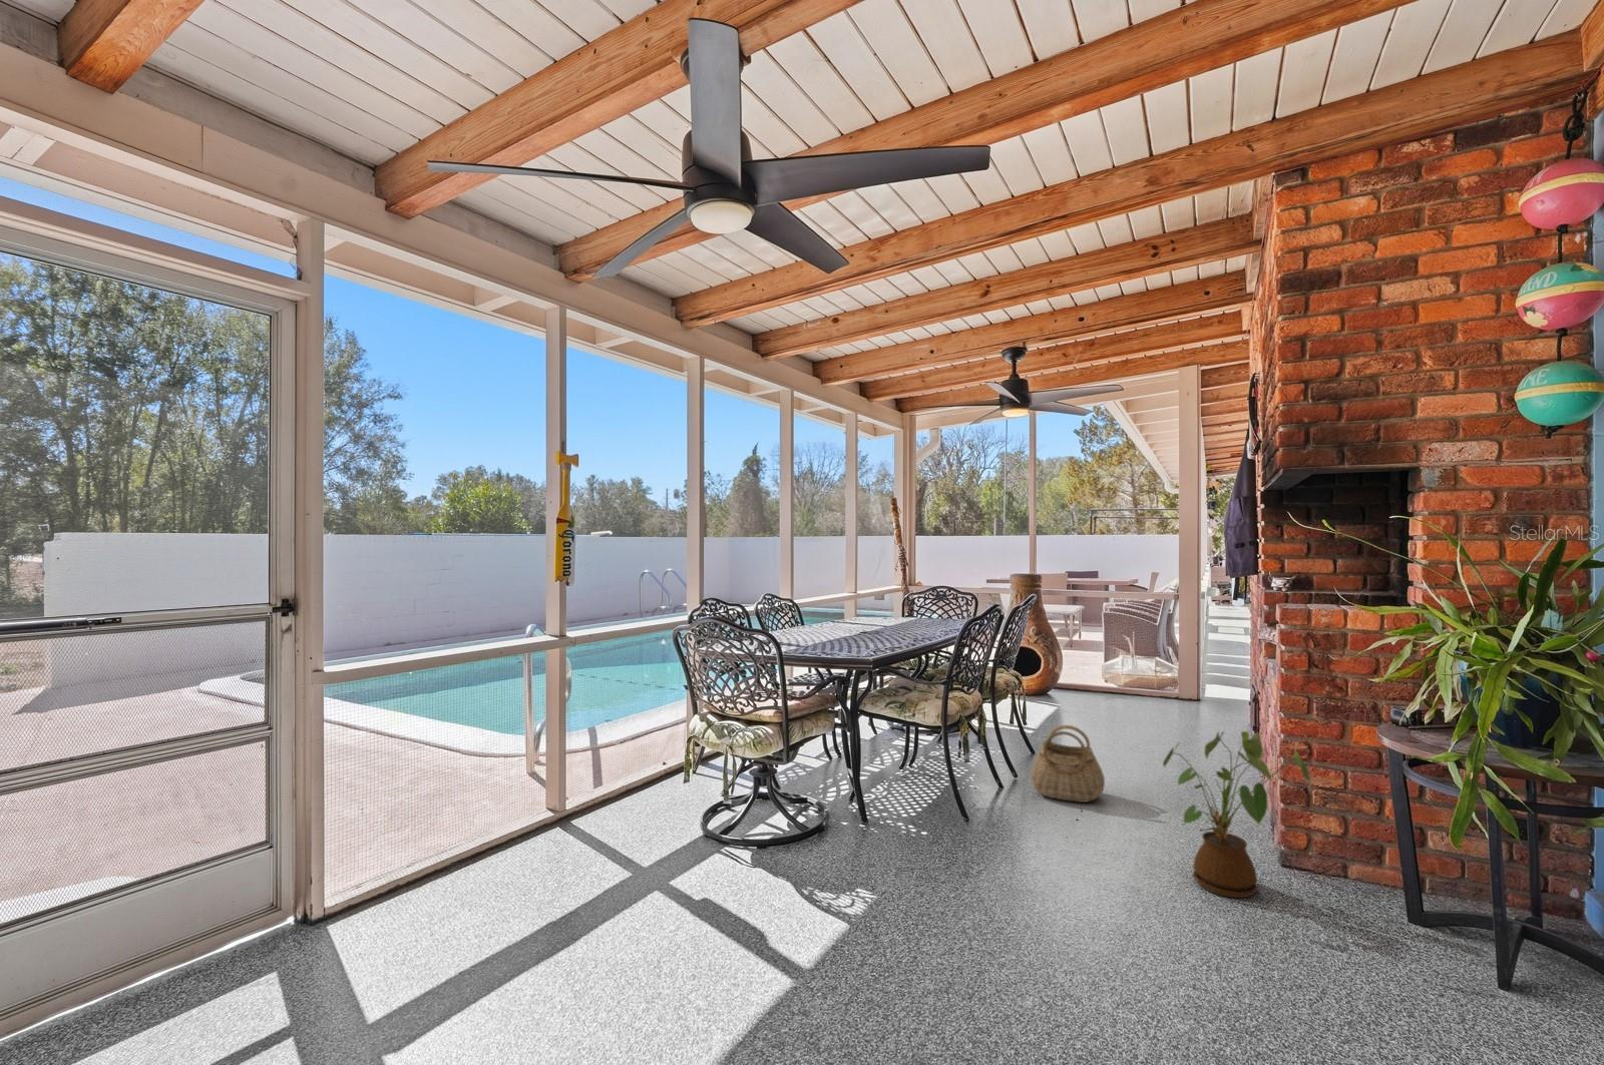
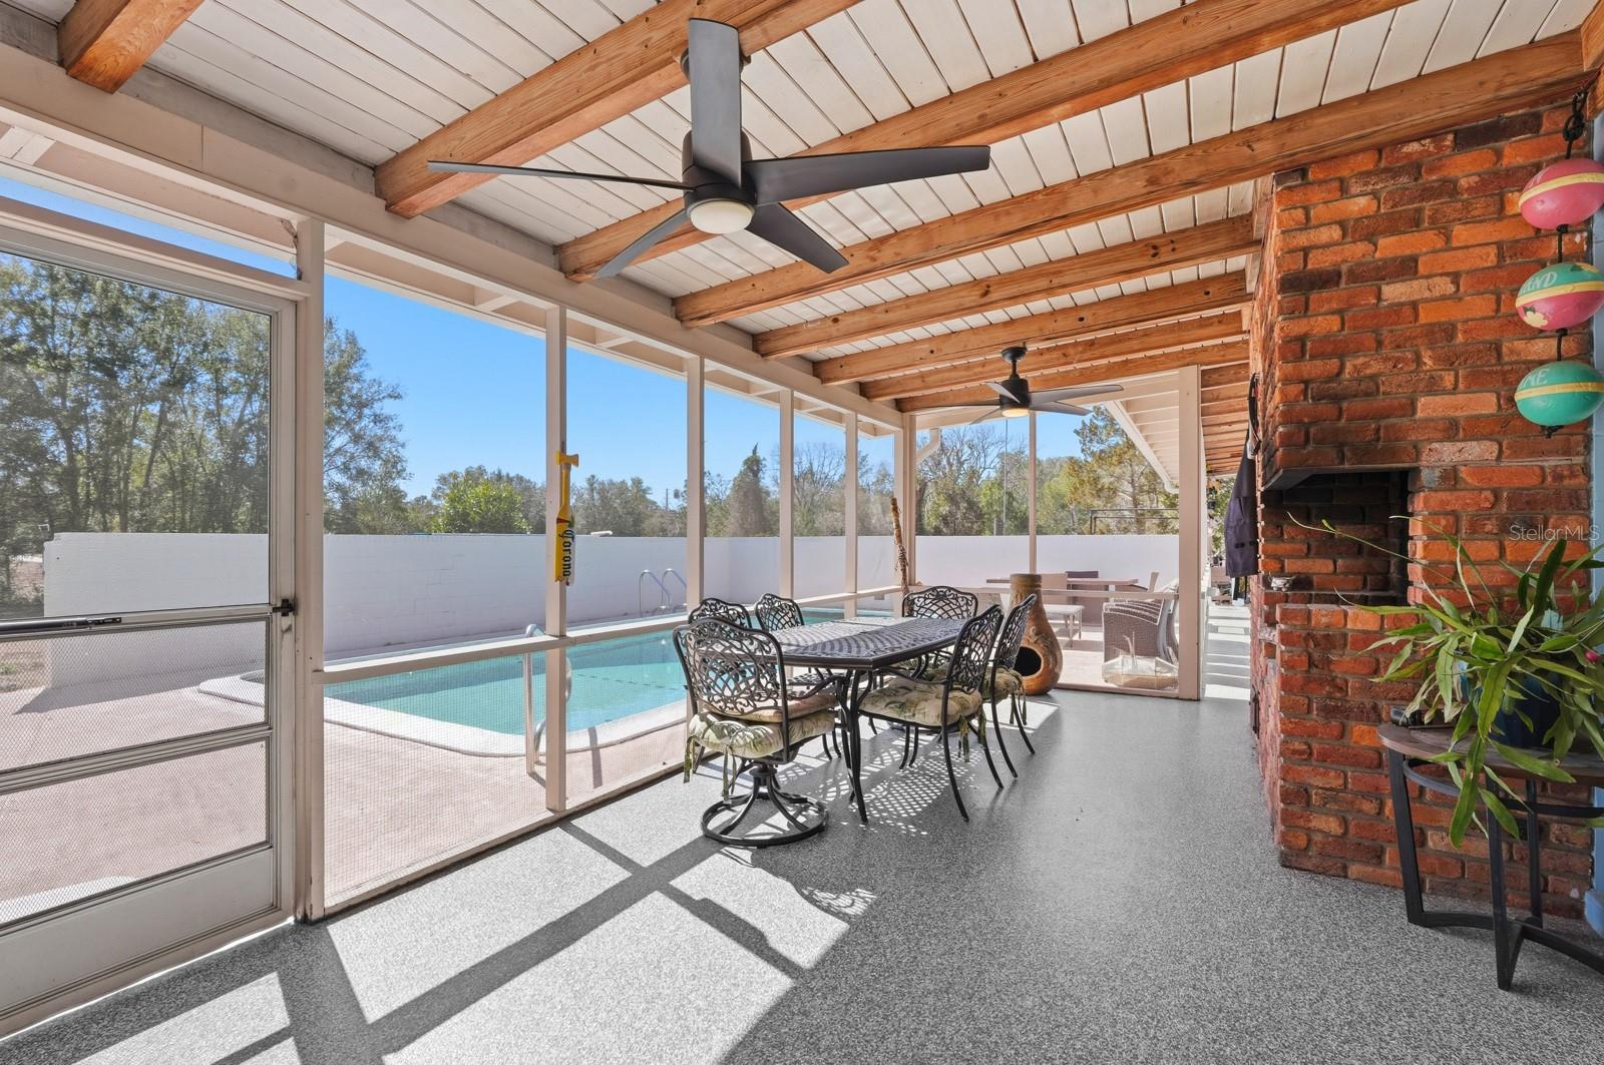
- house plant [1162,730,1313,899]
- basket [1030,724,1106,804]
